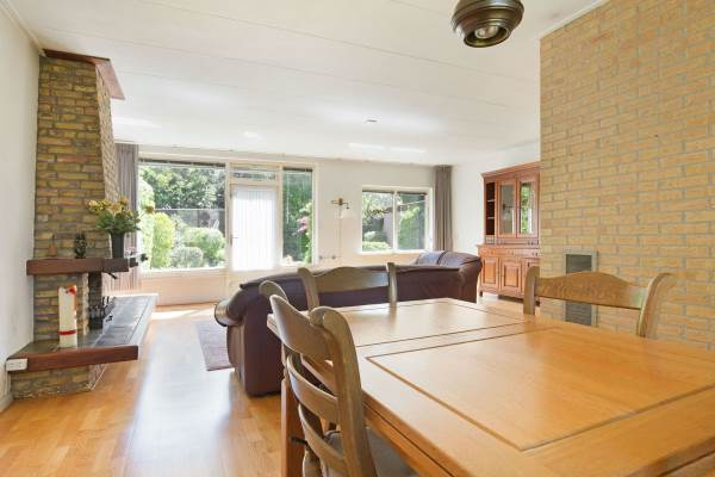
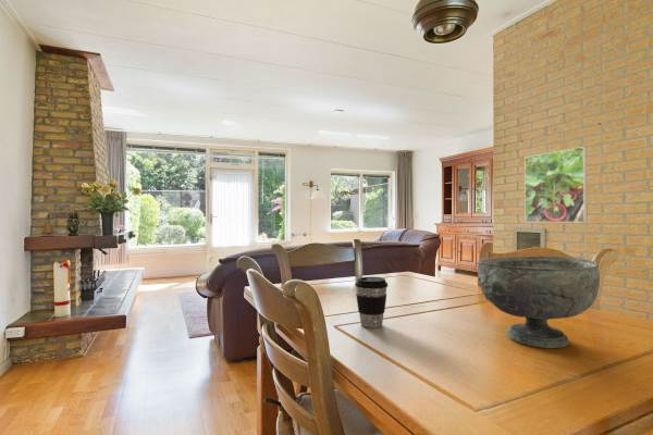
+ decorative bowl [476,256,601,349]
+ coffee cup [354,276,389,328]
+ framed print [523,146,589,223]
